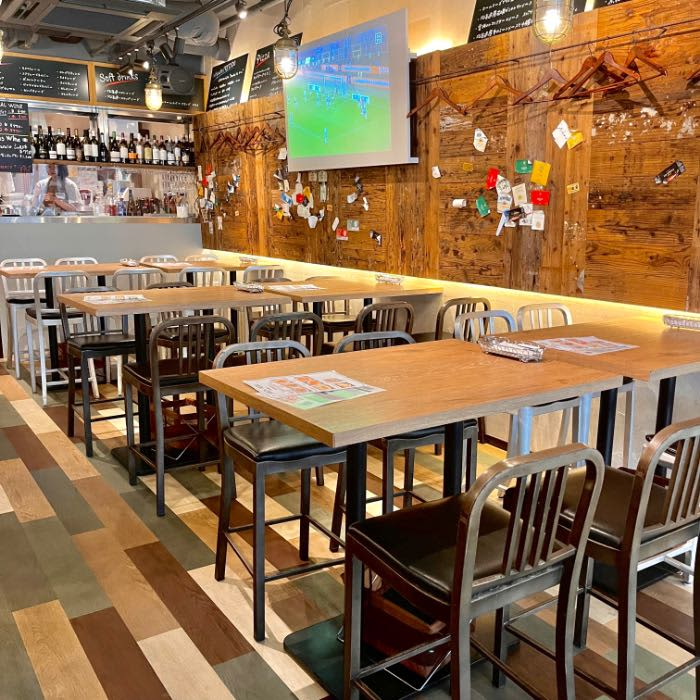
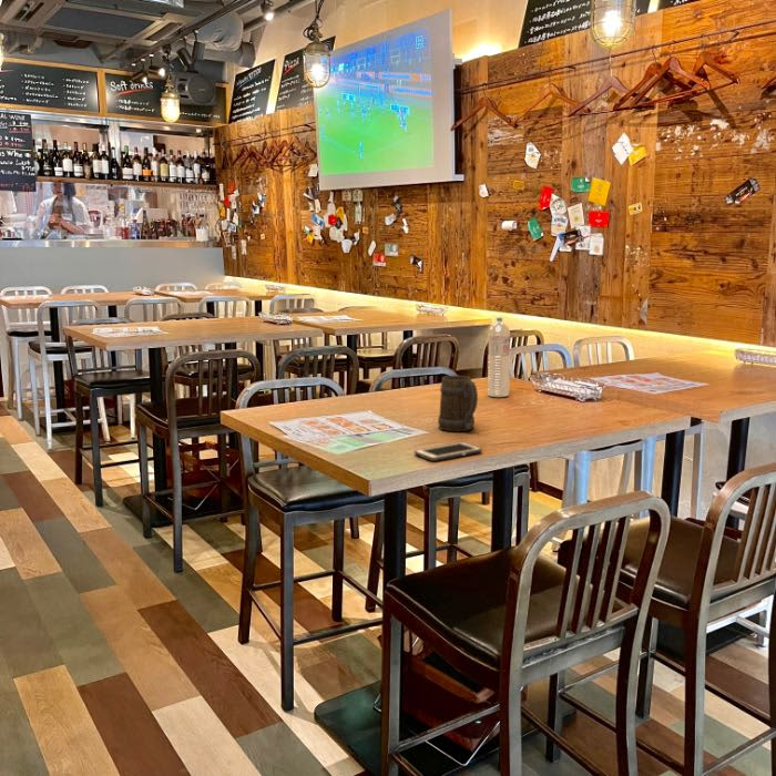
+ water bottle [487,317,511,398]
+ cell phone [413,441,483,462]
+ beer mug [437,375,479,432]
